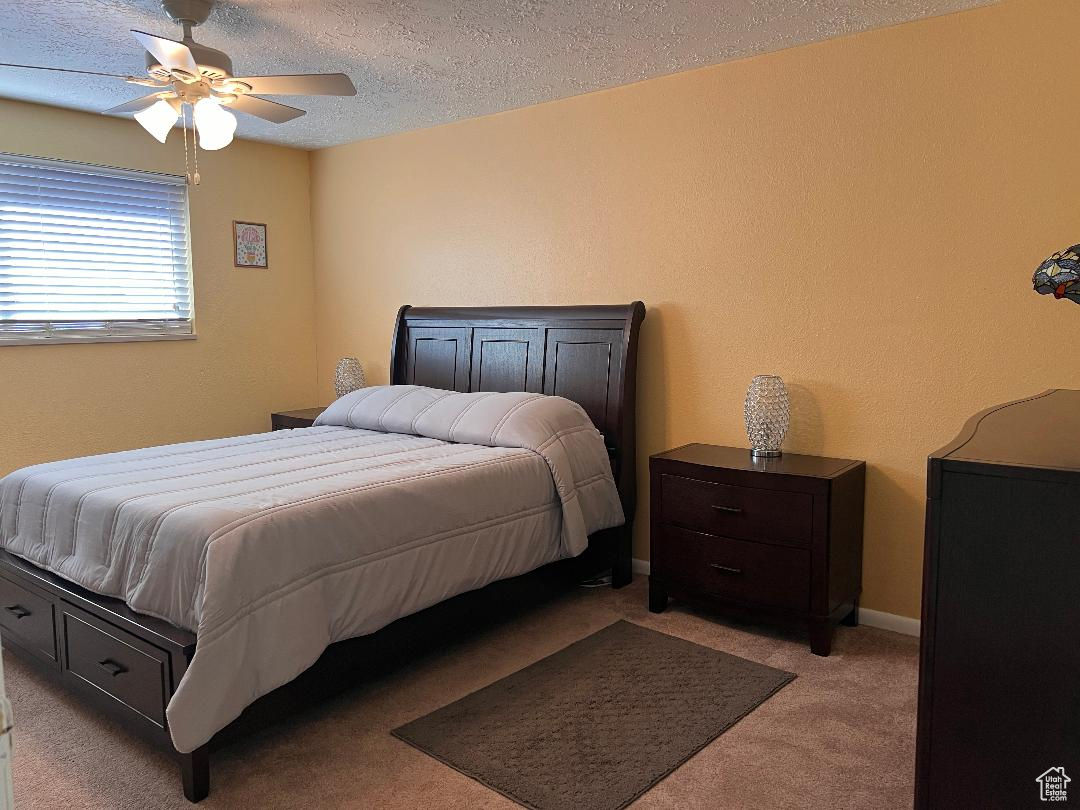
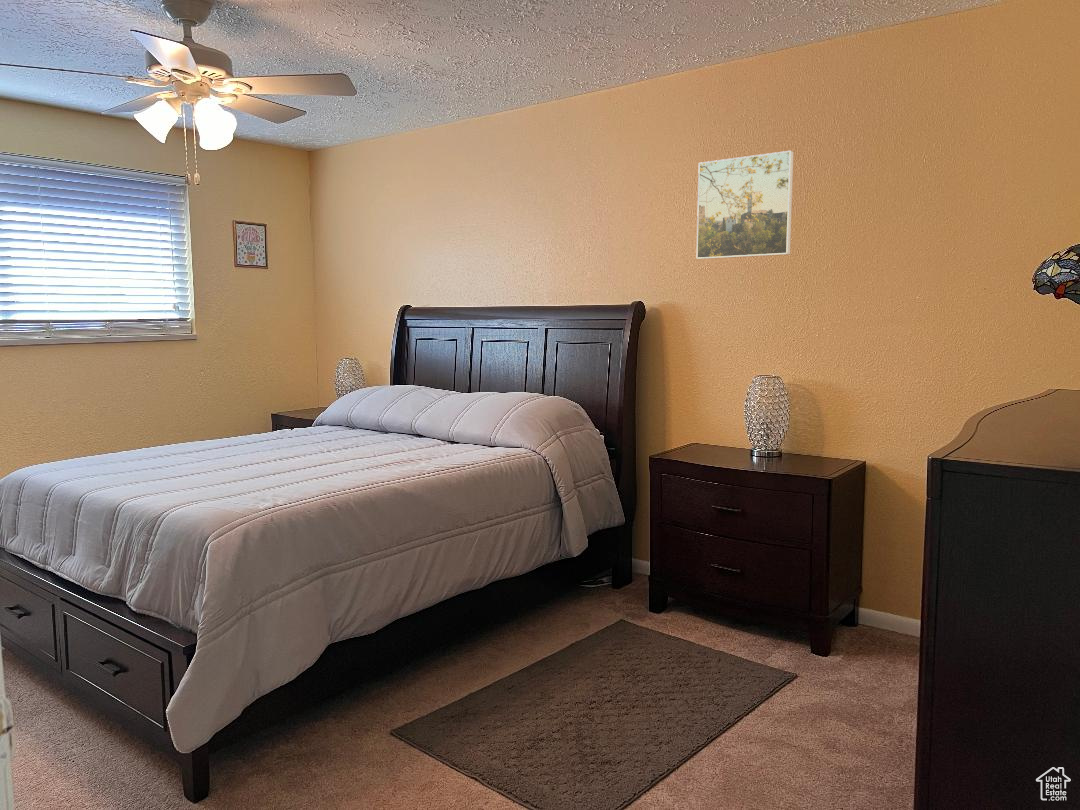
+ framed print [695,150,795,260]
